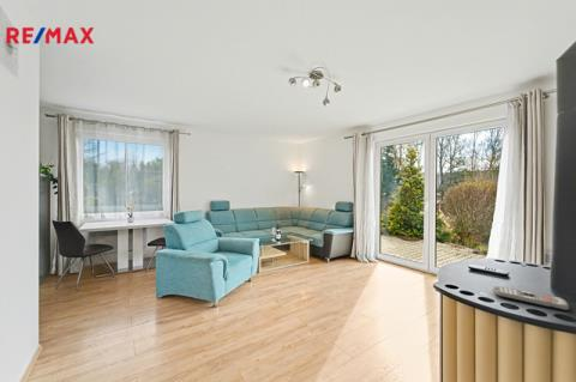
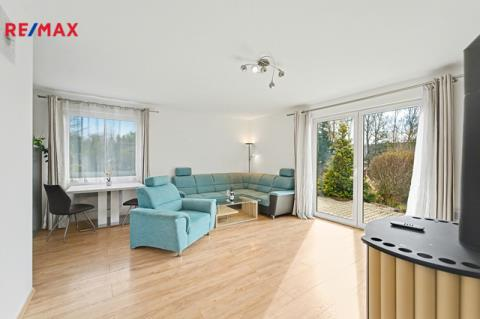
- remote control [491,285,570,313]
